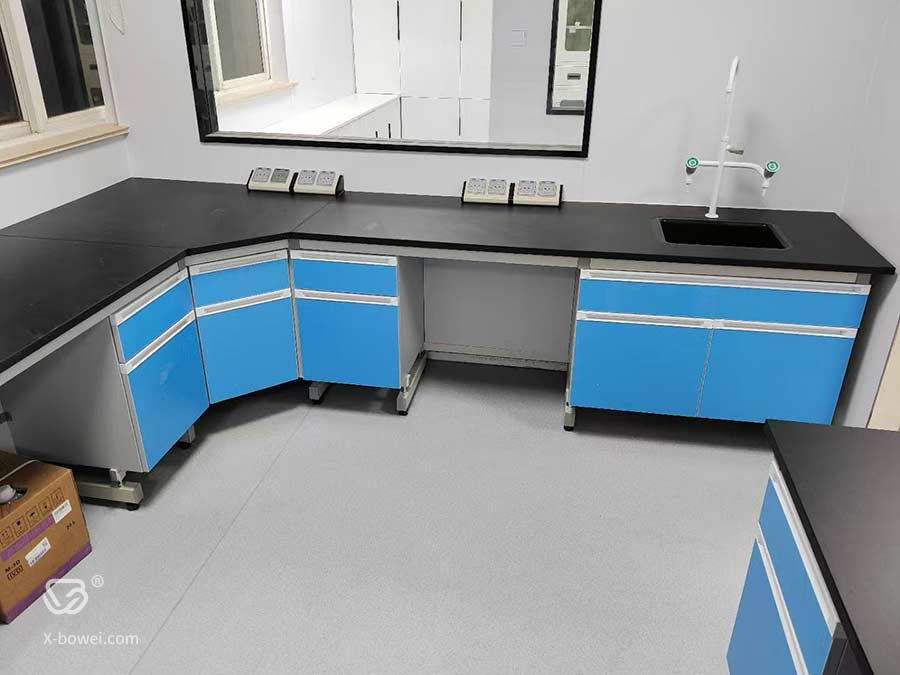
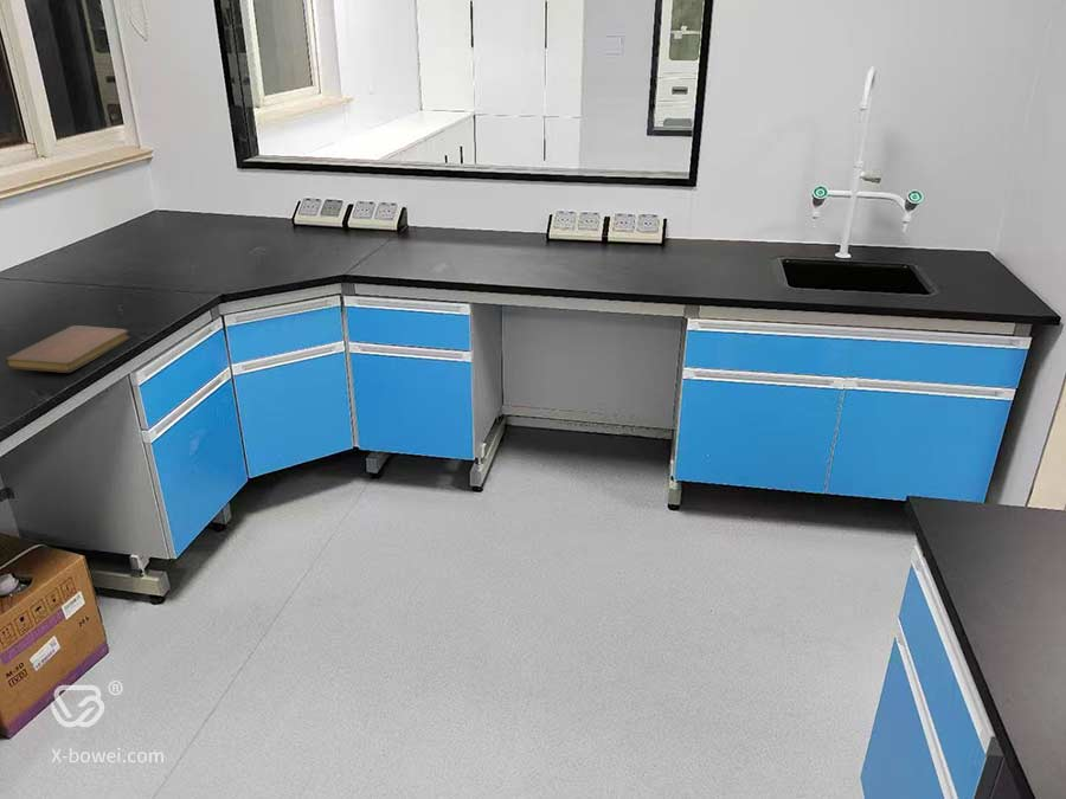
+ notebook [4,324,131,374]
